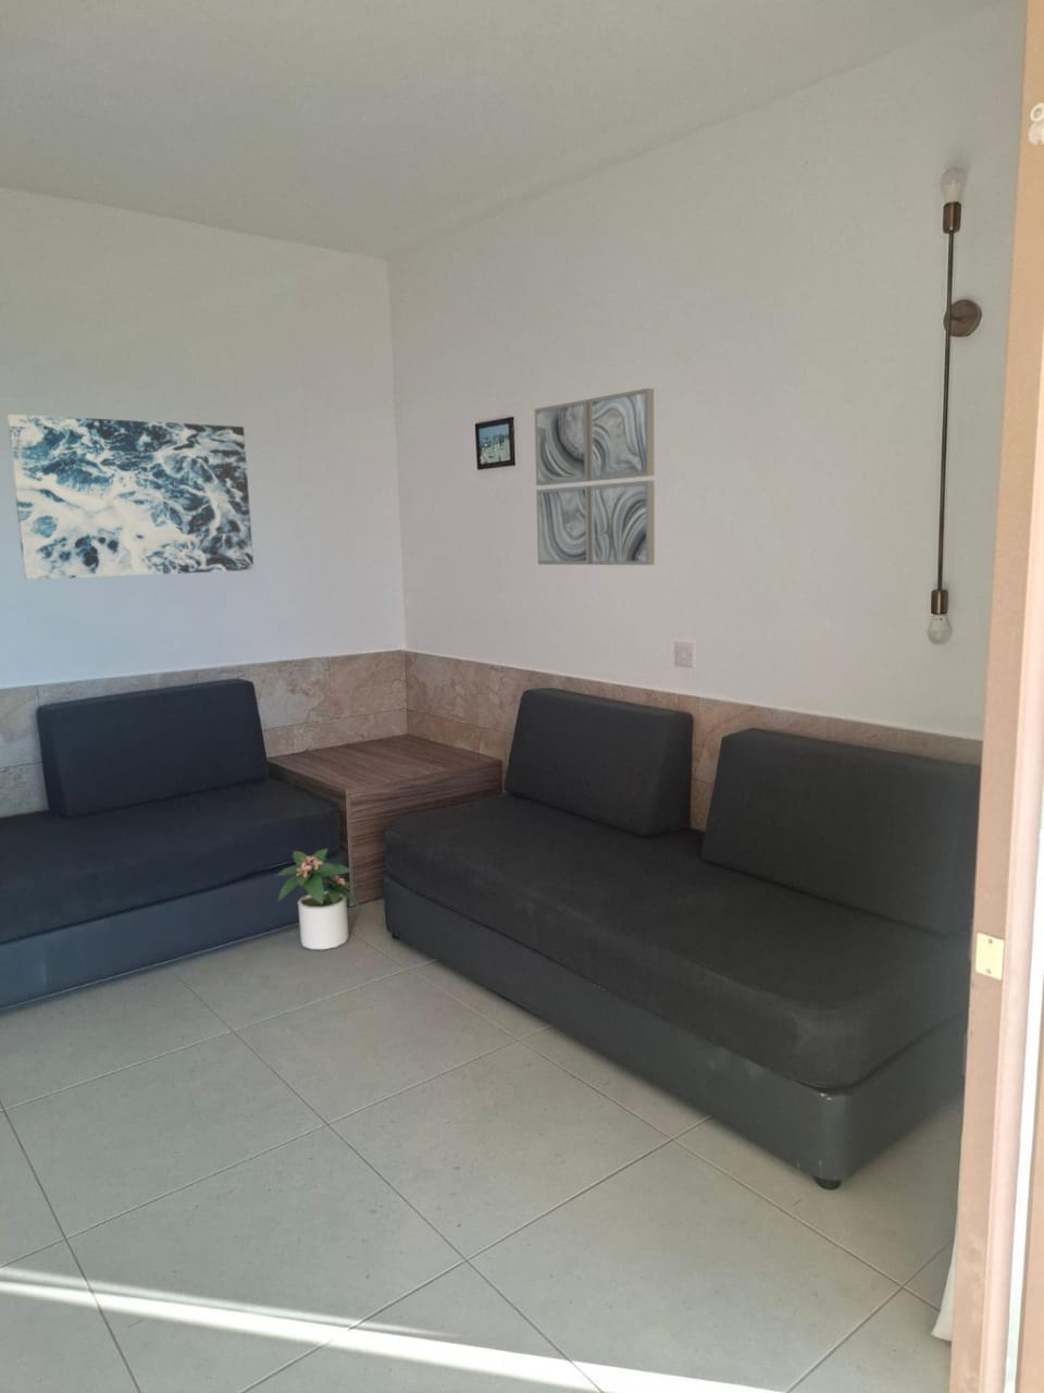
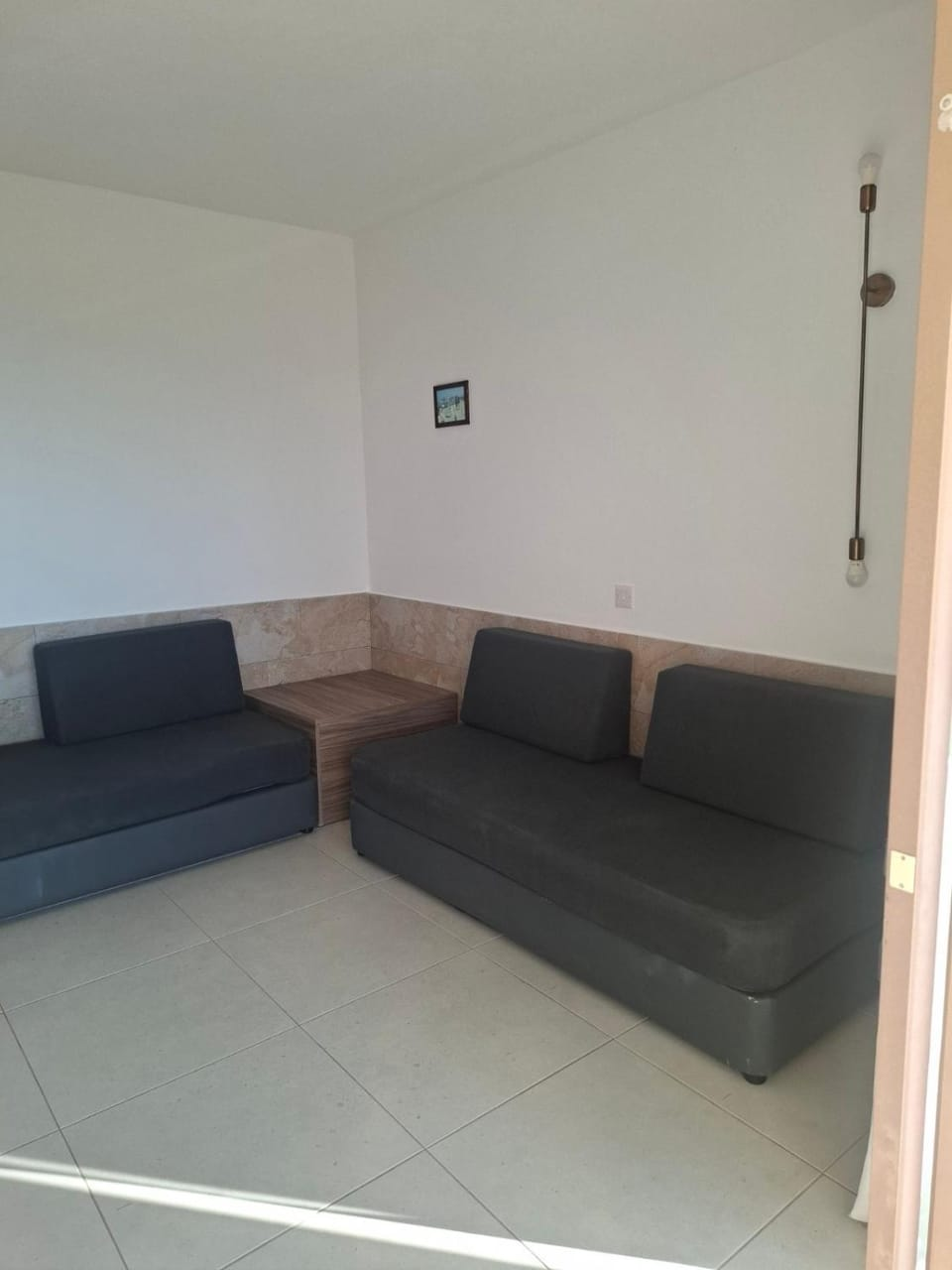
- potted plant [275,847,362,950]
- wall art [5,414,254,581]
- wall art [534,387,656,566]
